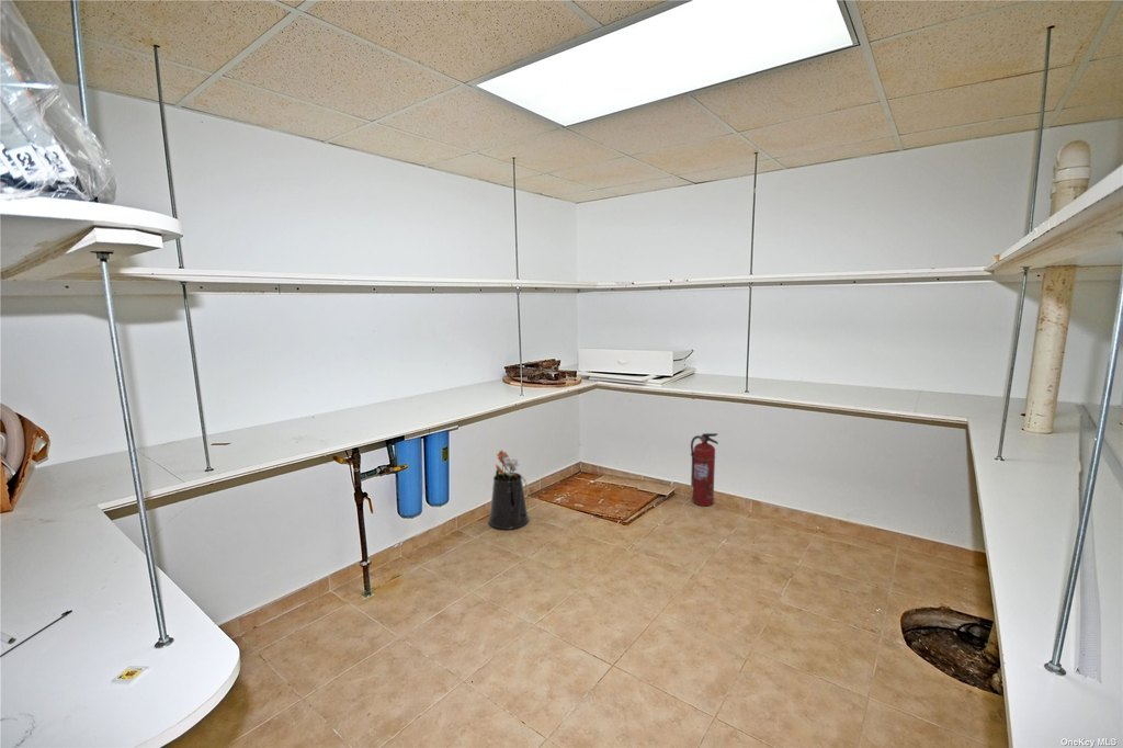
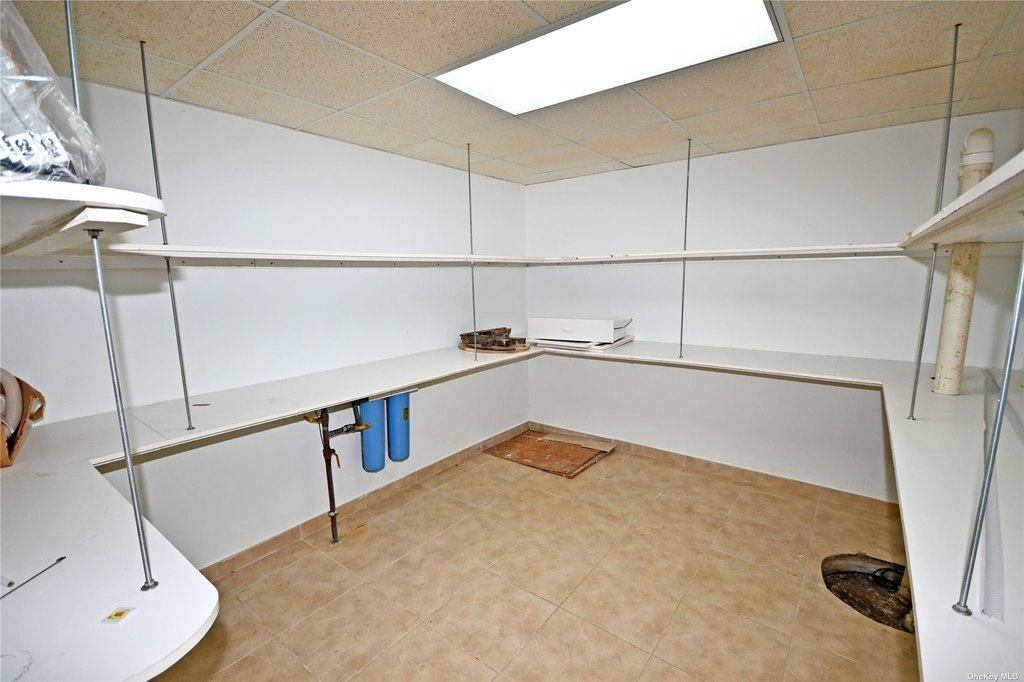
- fire extinguisher [690,432,719,507]
- watering can [487,450,530,531]
